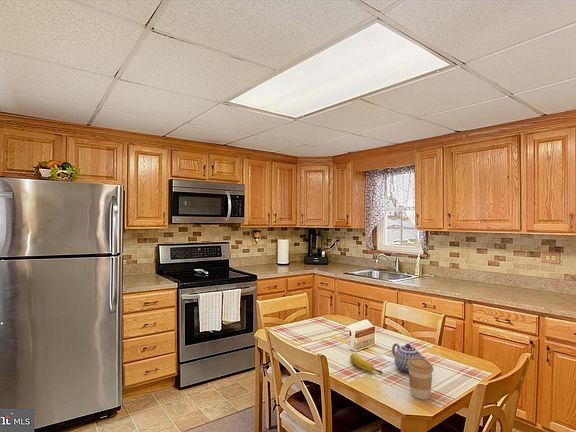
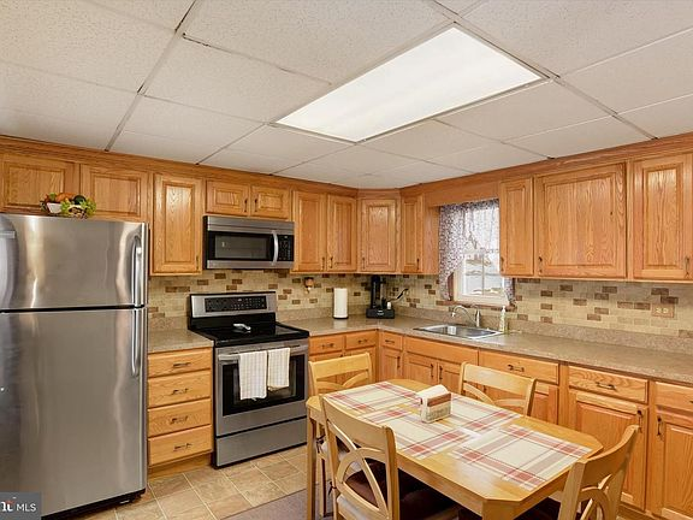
- fruit [349,353,383,374]
- teapot [391,342,427,374]
- coffee cup [407,357,434,400]
